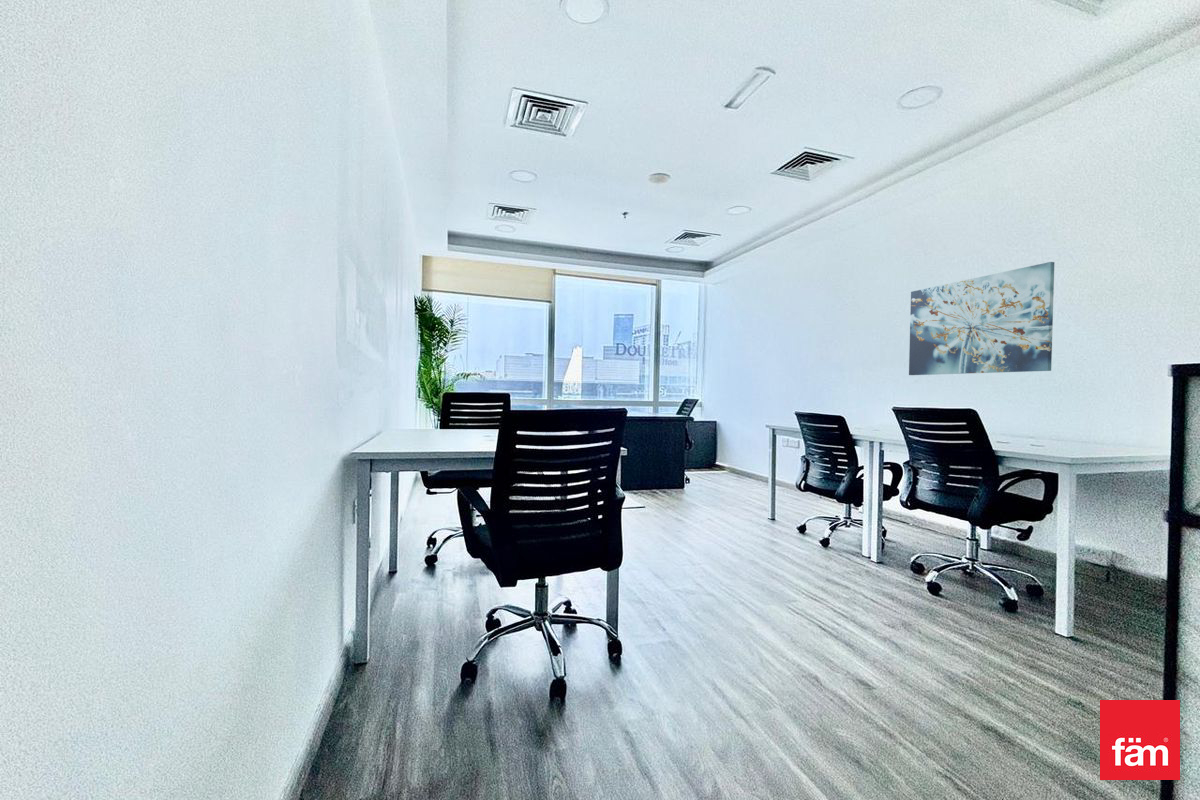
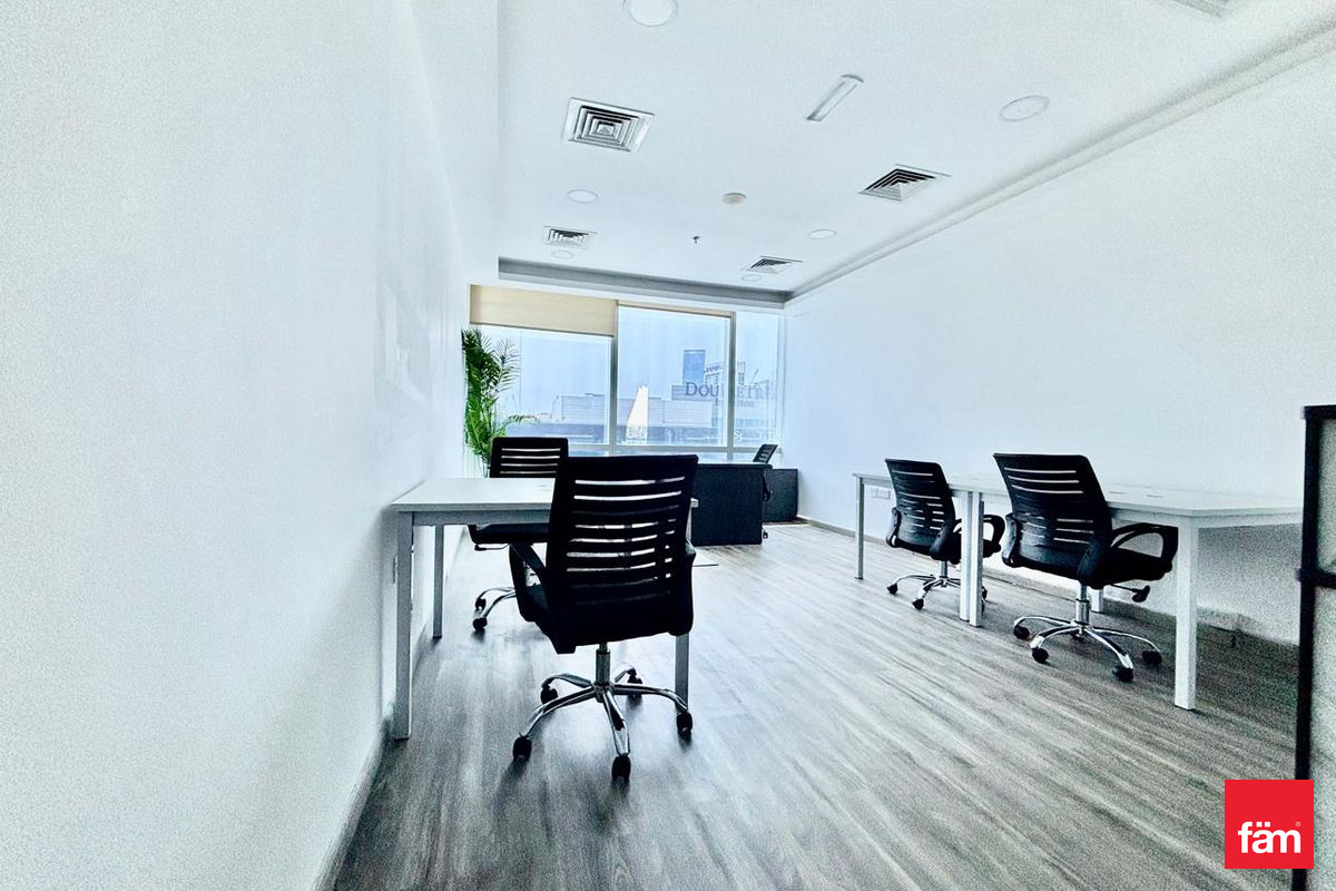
- wall art [908,261,1055,376]
